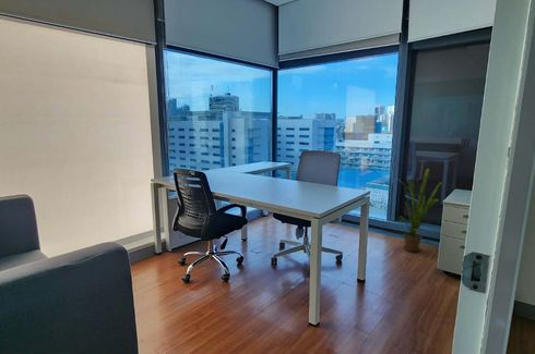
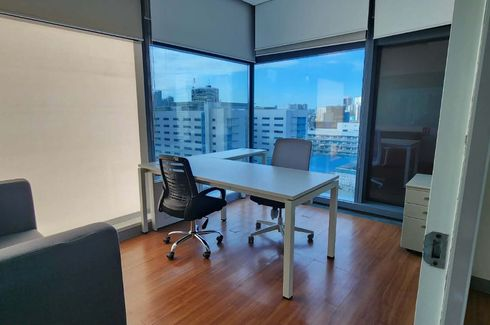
- house plant [396,168,443,253]
